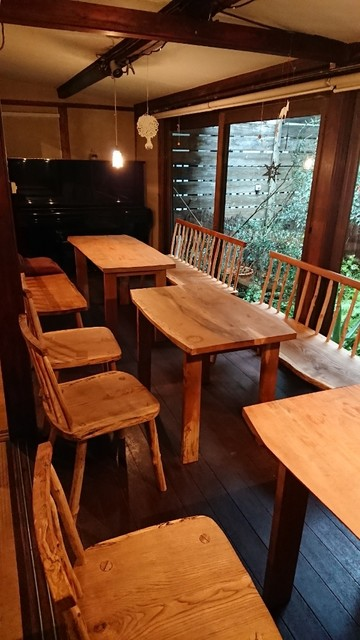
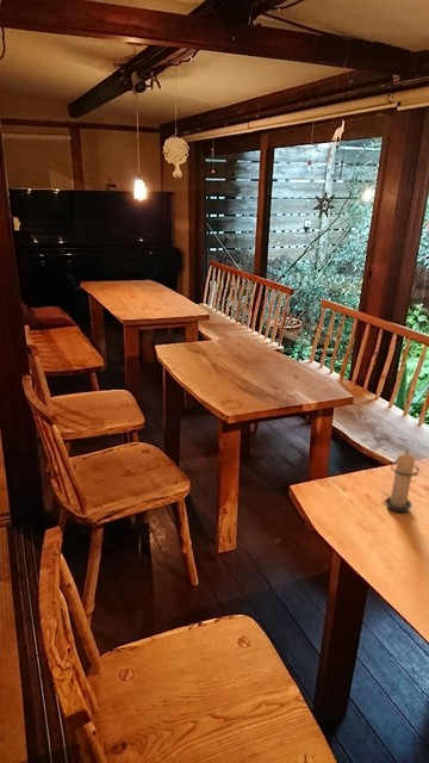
+ candle [384,447,421,513]
